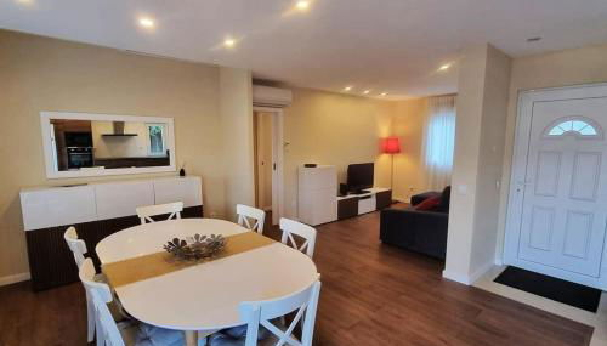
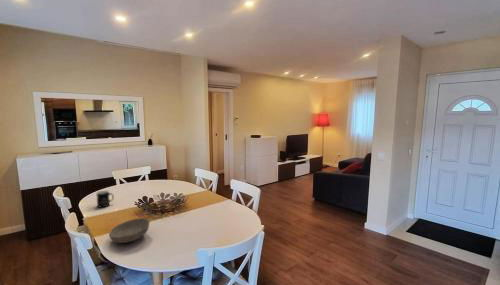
+ bowl [108,217,150,244]
+ mug [95,190,115,209]
